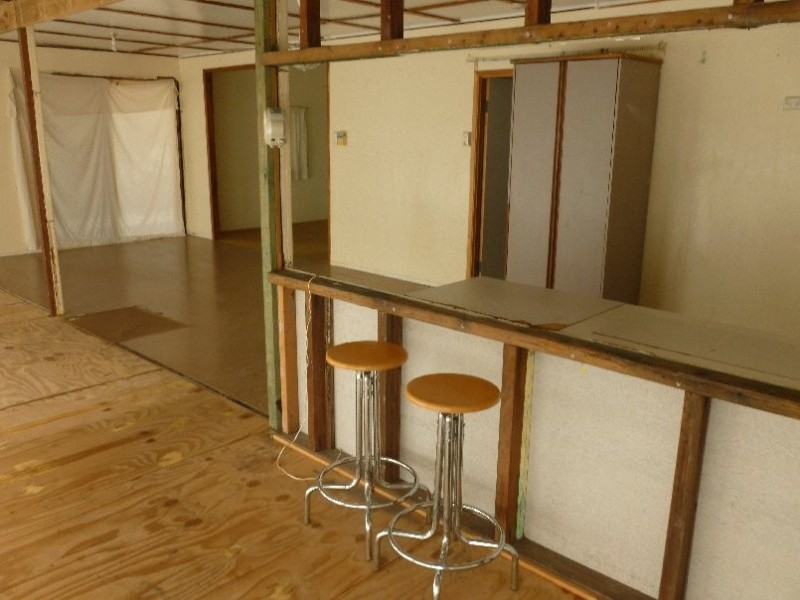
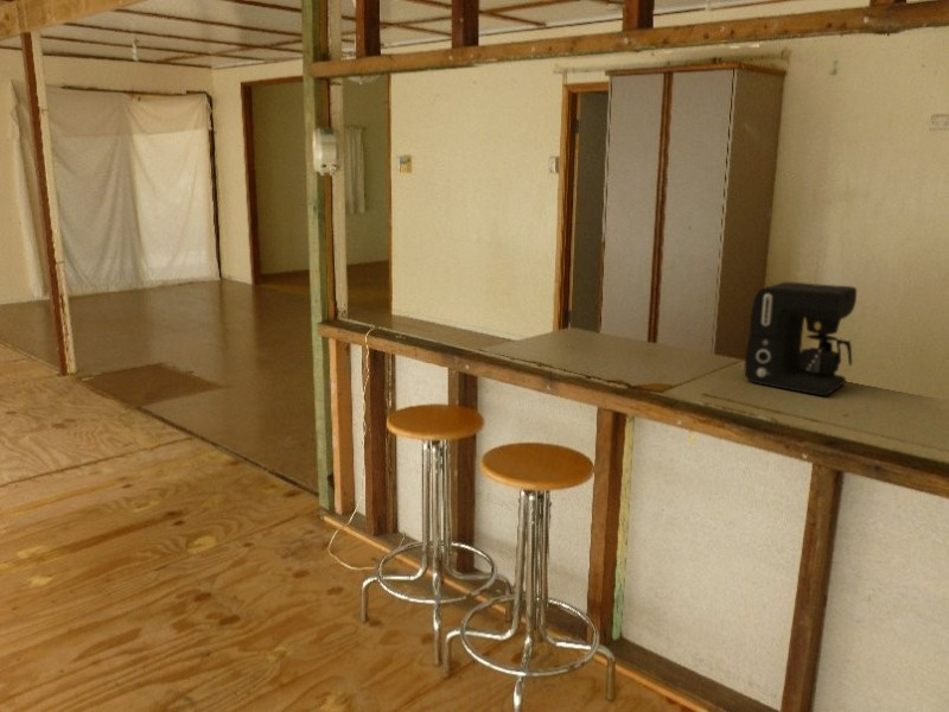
+ coffee maker [744,281,858,396]
